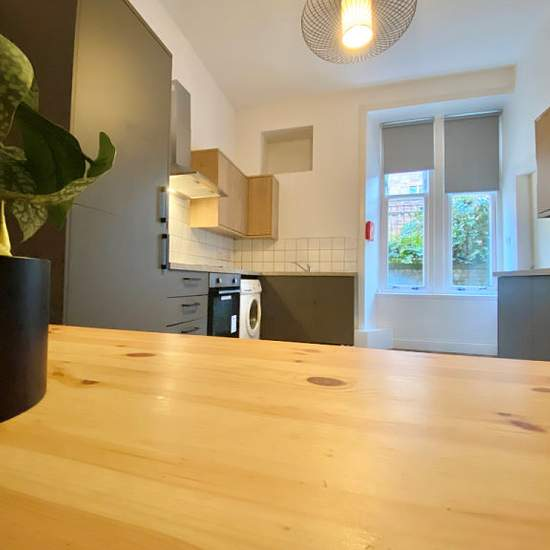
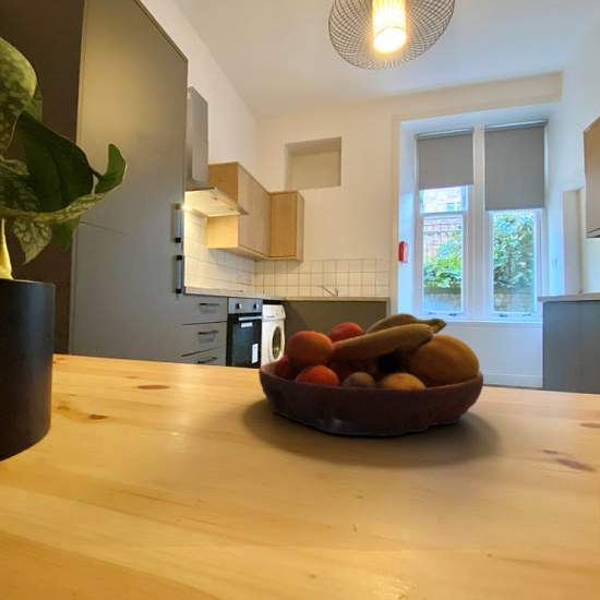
+ fruit bowl [257,312,484,437]
